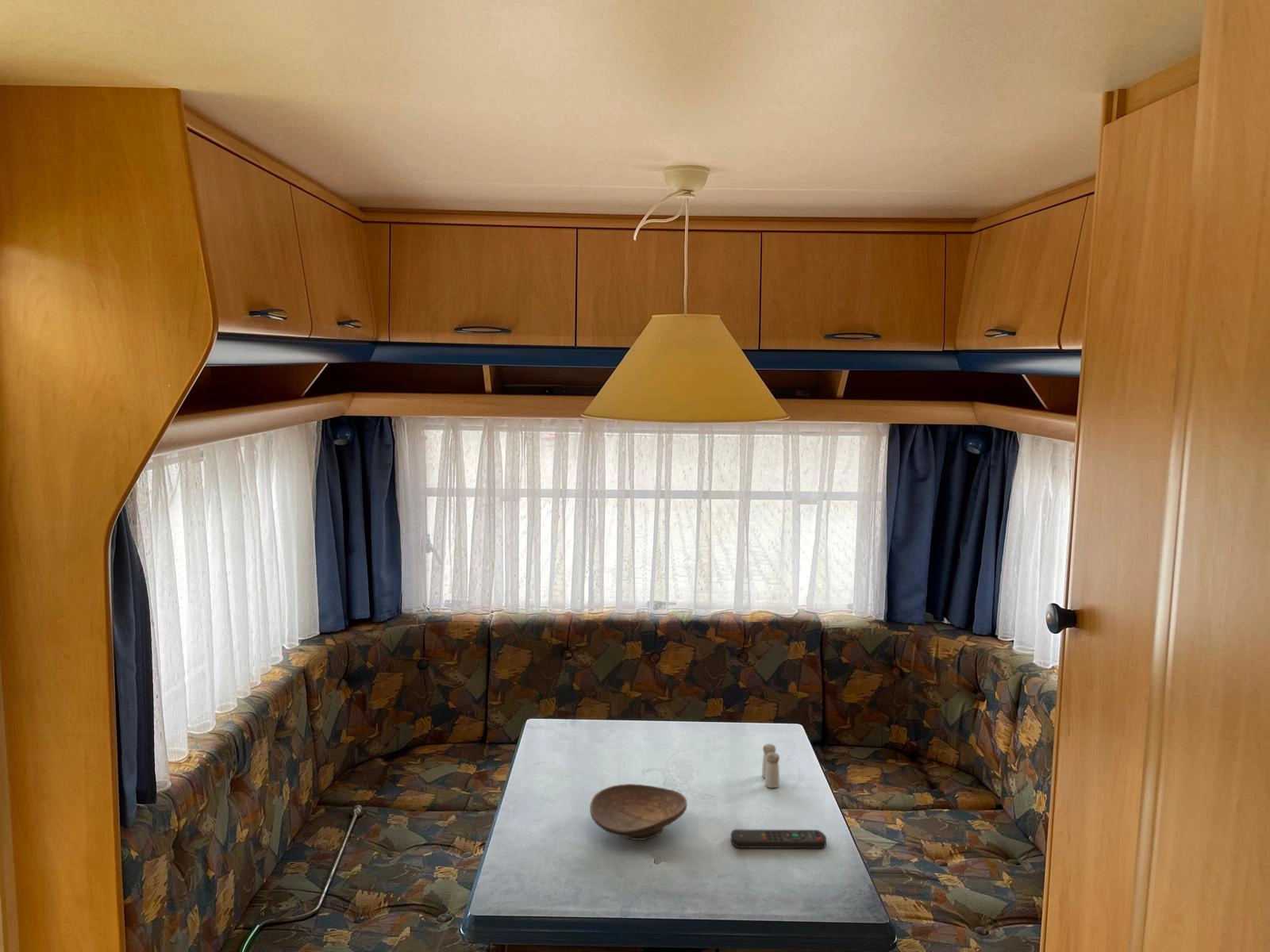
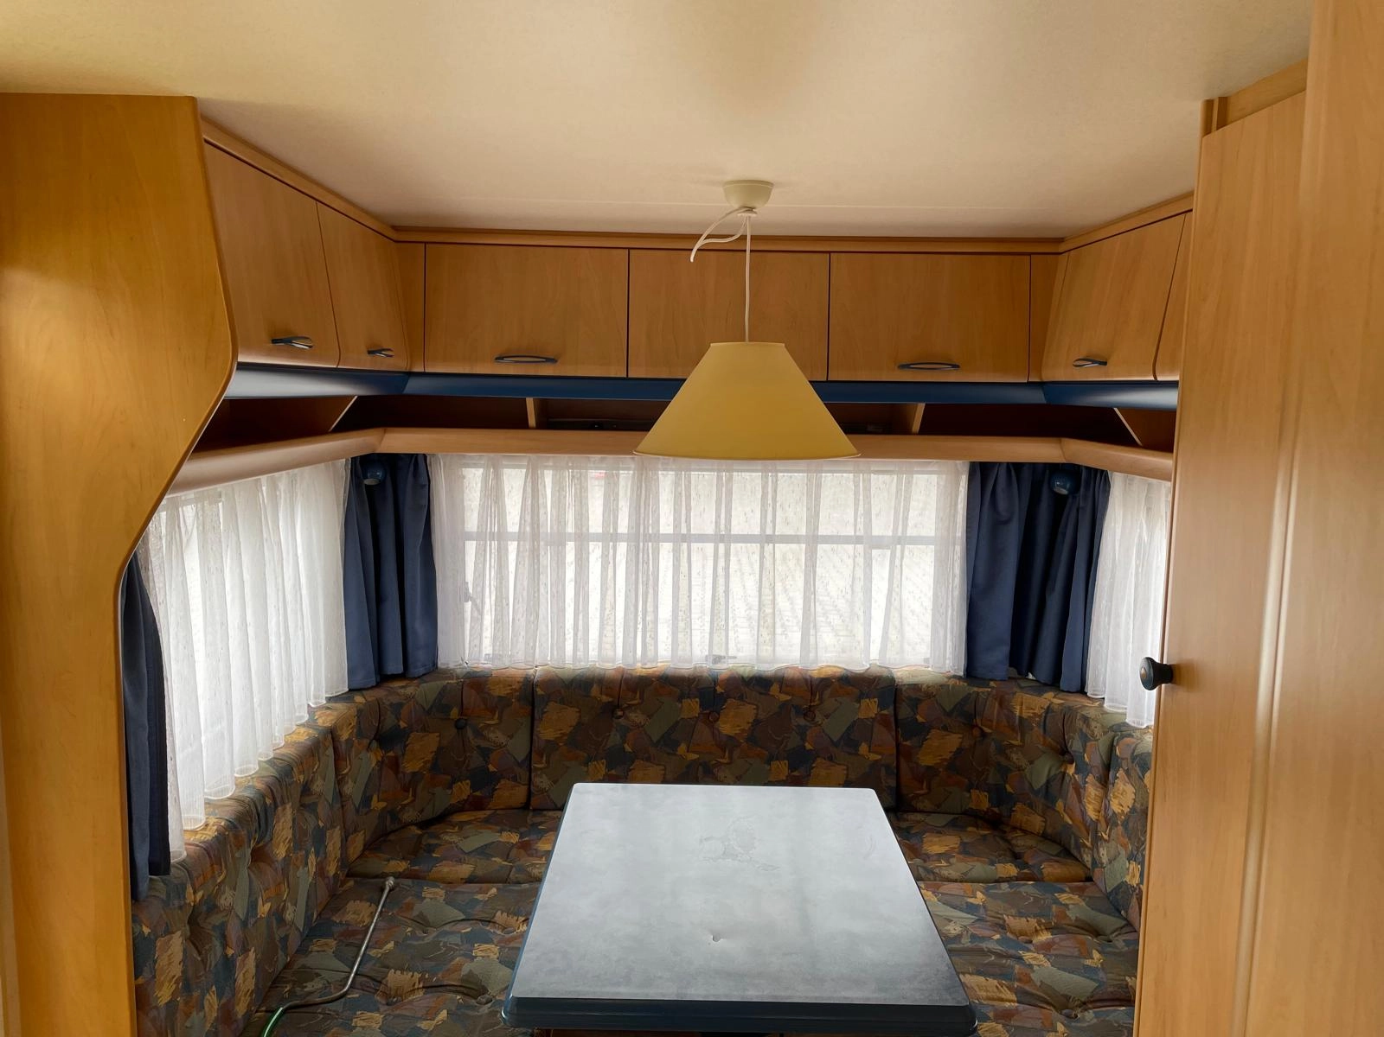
- decorative bowl [589,783,688,841]
- remote control [730,828,827,849]
- salt and pepper shaker [761,743,780,789]
